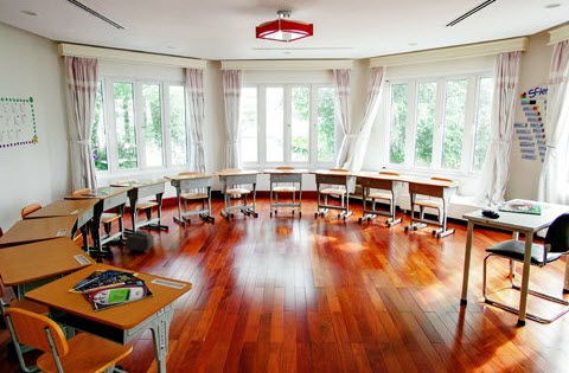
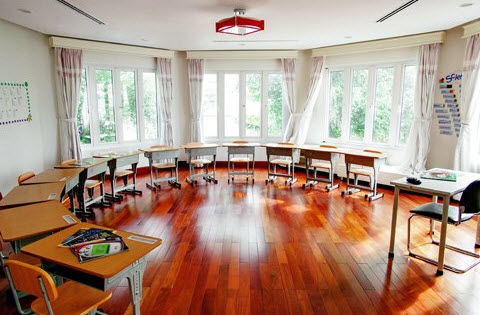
- backpack [122,230,155,255]
